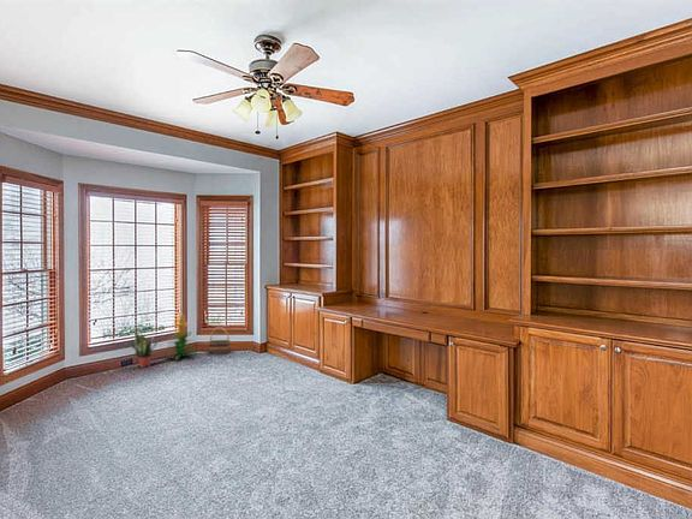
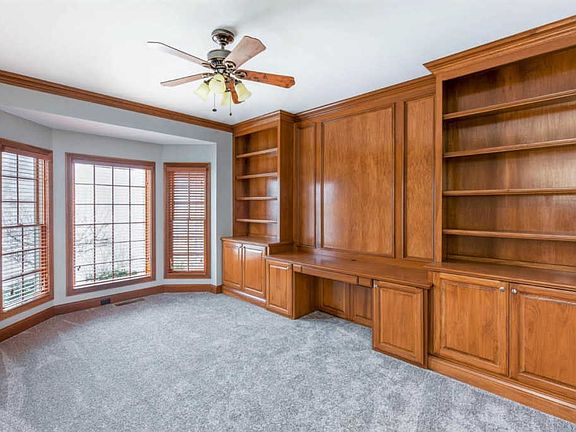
- indoor plant [163,311,198,360]
- potted plant [129,330,160,369]
- basket [208,326,231,354]
